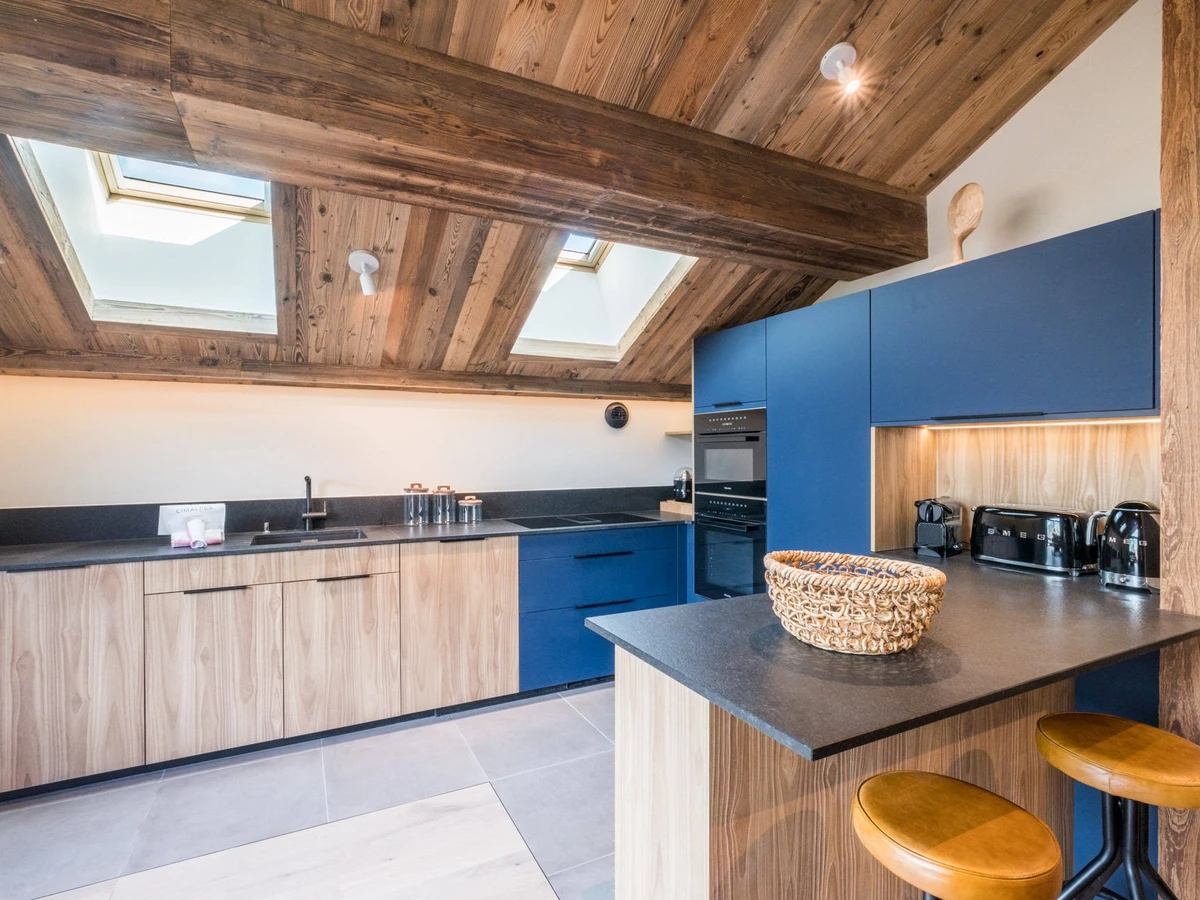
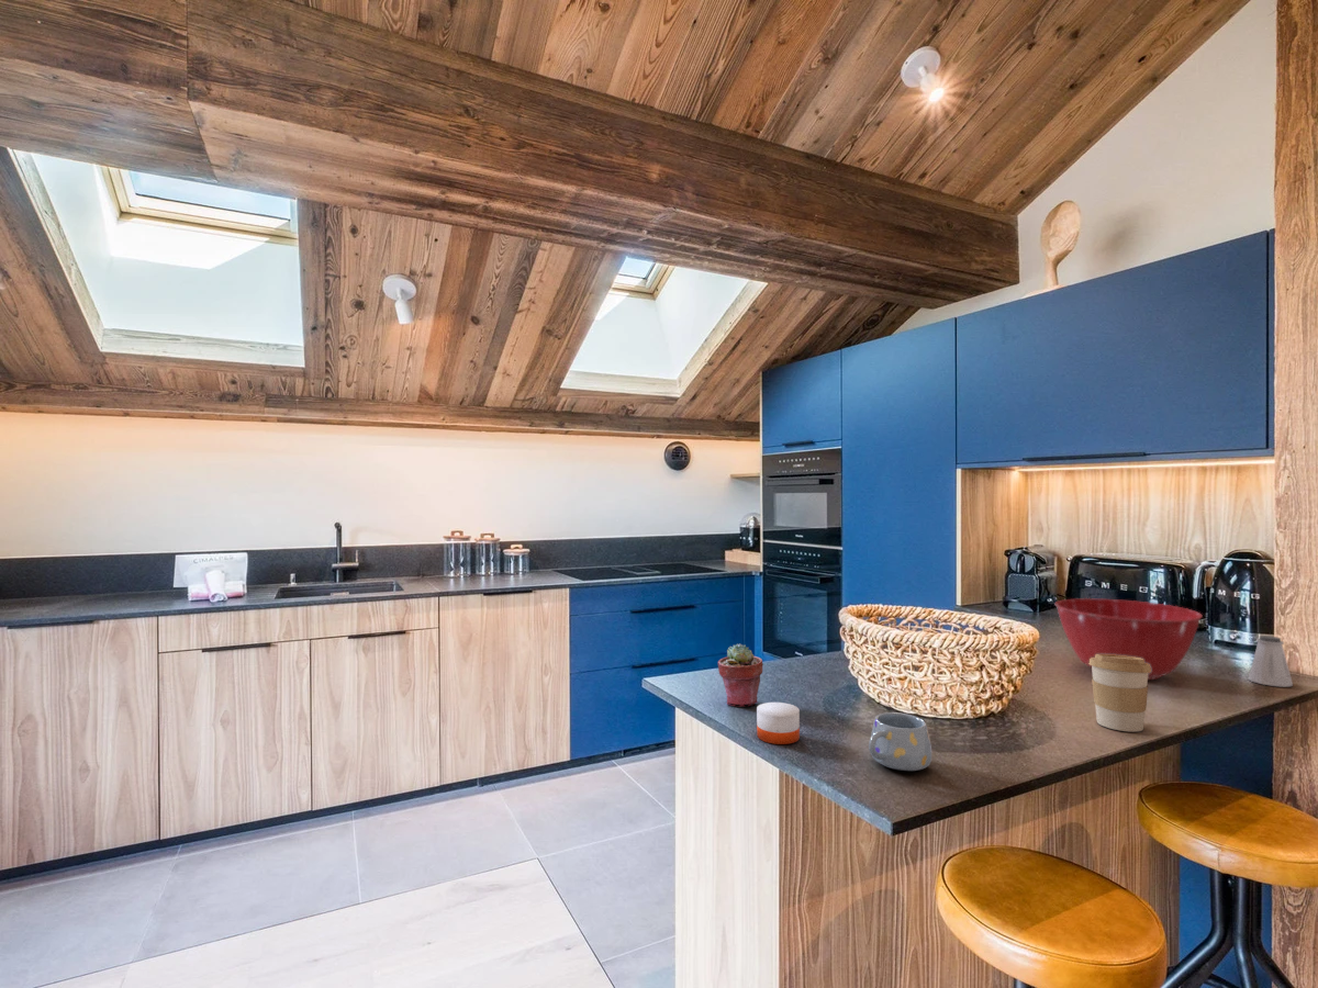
+ candle [756,683,801,745]
+ coffee cup [1088,654,1151,733]
+ saltshaker [1247,635,1294,688]
+ mug [868,711,932,772]
+ mixing bowl [1054,597,1204,681]
+ potted succulent [717,642,764,707]
